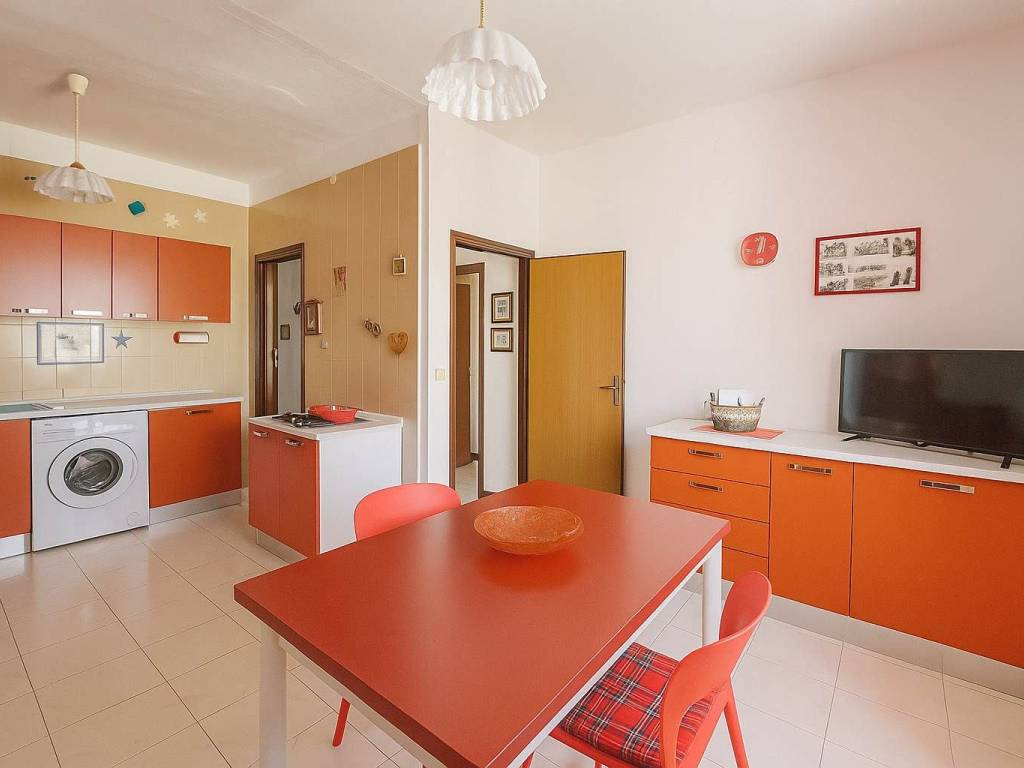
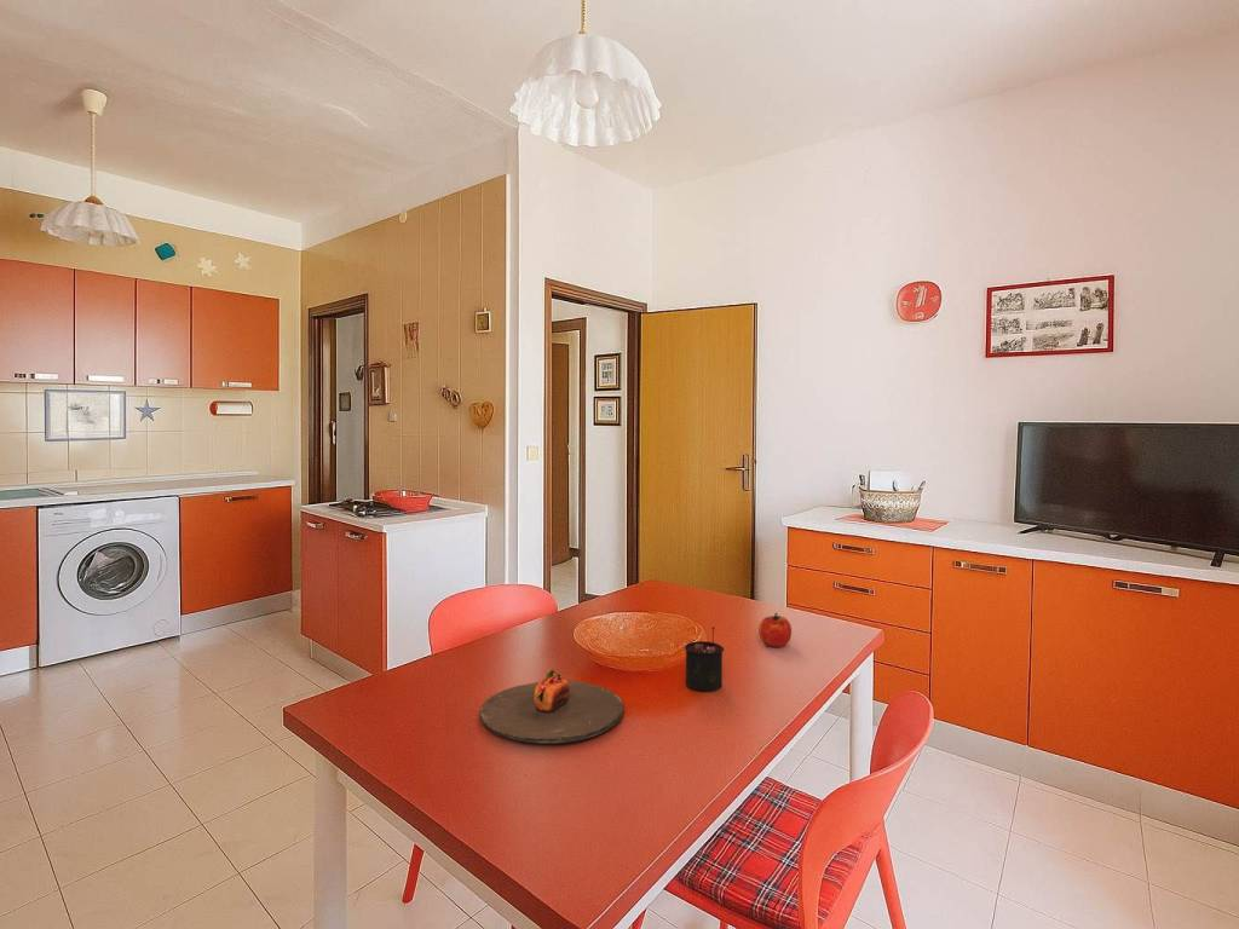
+ candle [684,627,725,692]
+ plate [478,668,624,745]
+ fruit [757,612,793,648]
